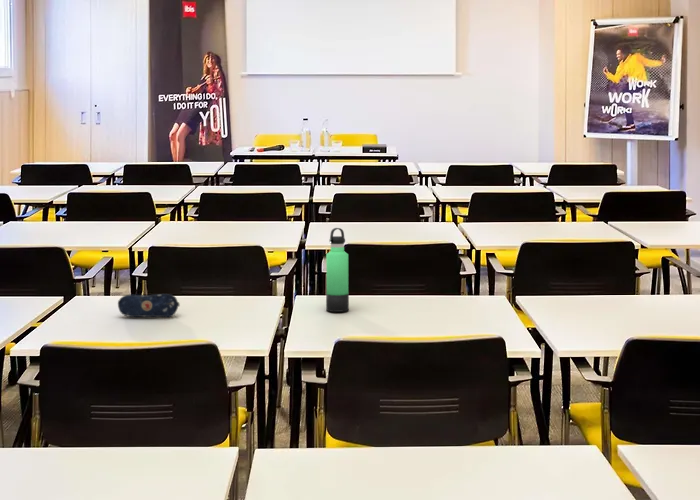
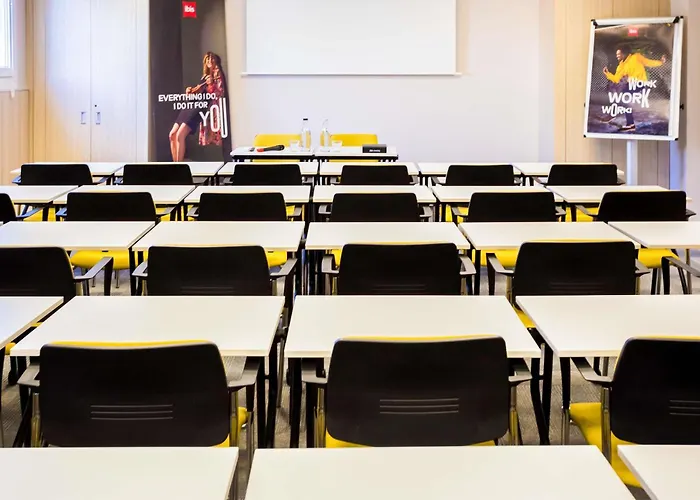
- thermos bottle [325,227,350,313]
- pencil case [117,293,181,318]
